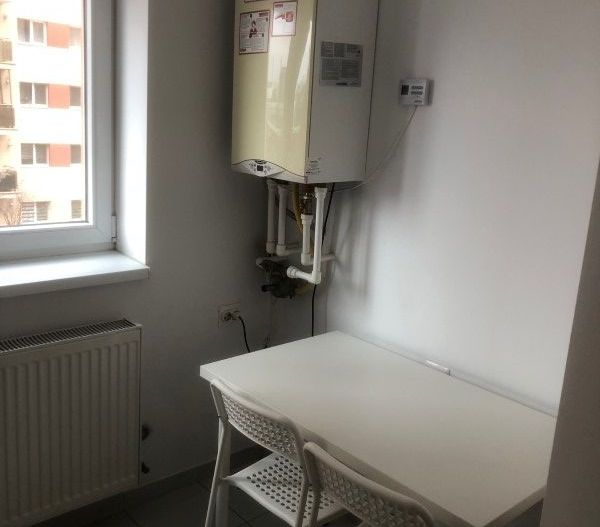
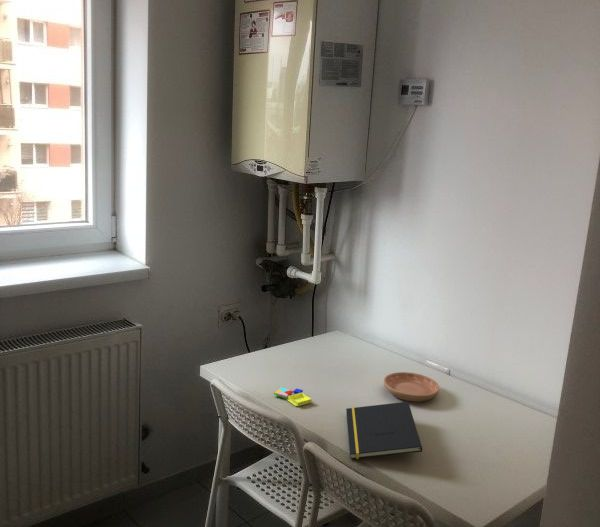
+ notepad [345,401,423,460]
+ saucer [383,371,441,403]
+ sticky notes [273,387,313,407]
